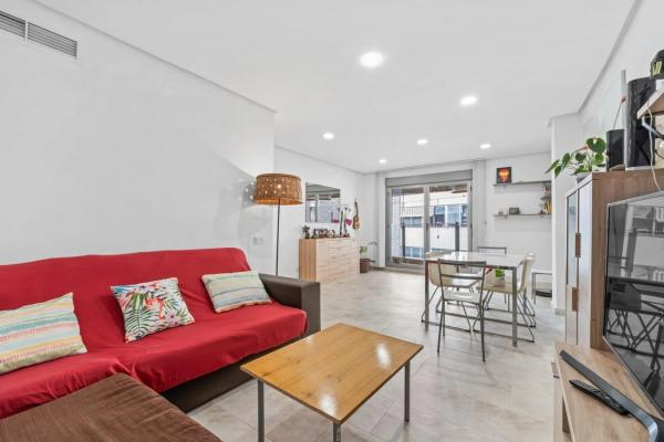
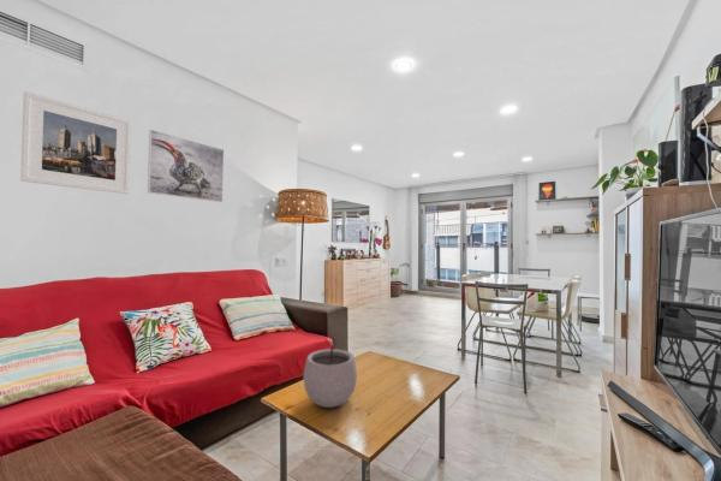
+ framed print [19,90,132,195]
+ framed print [147,129,225,203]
+ plant pot [303,337,358,409]
